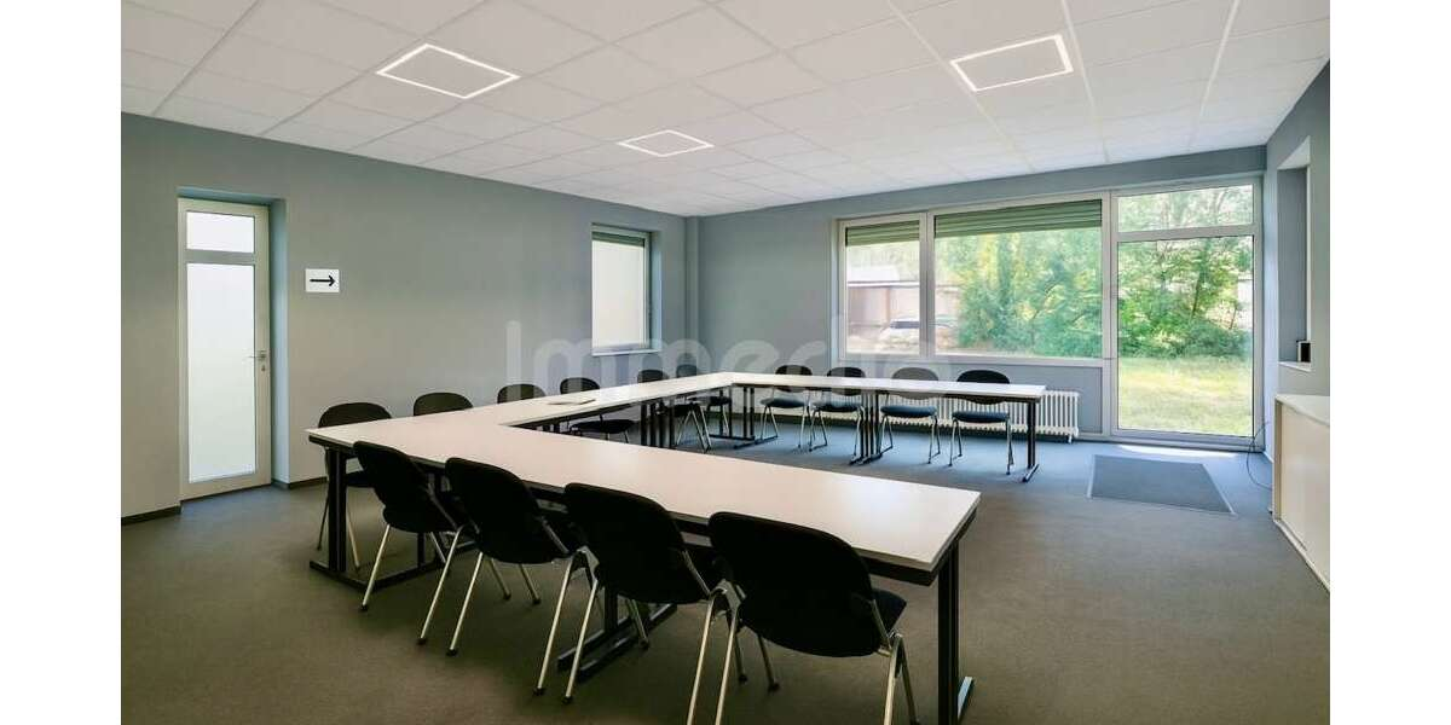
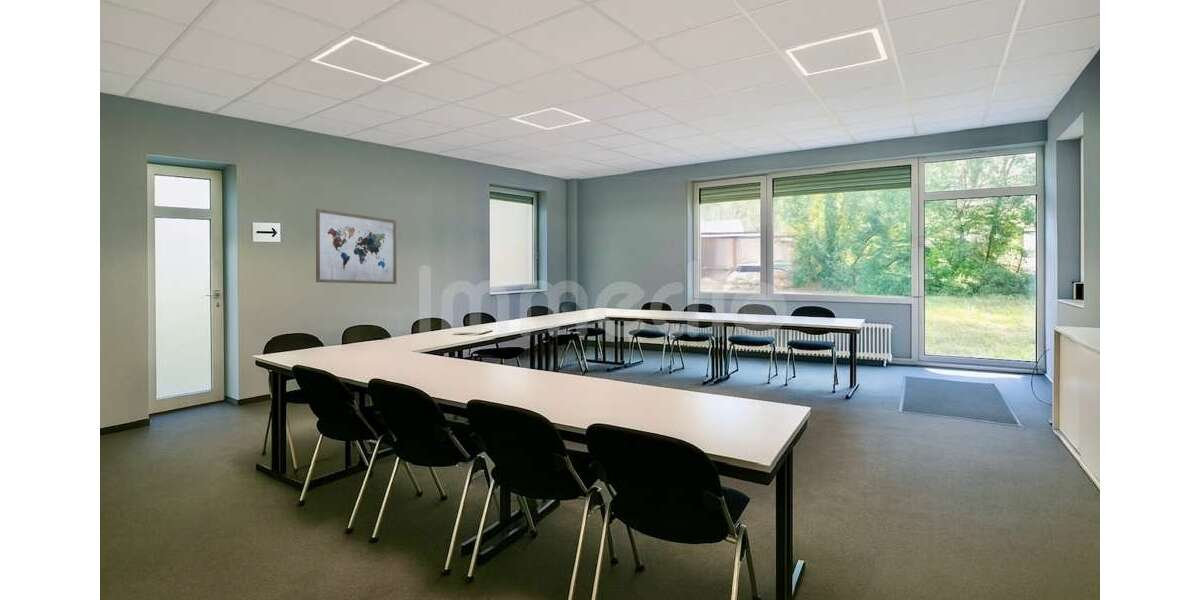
+ wall art [315,208,397,285]
